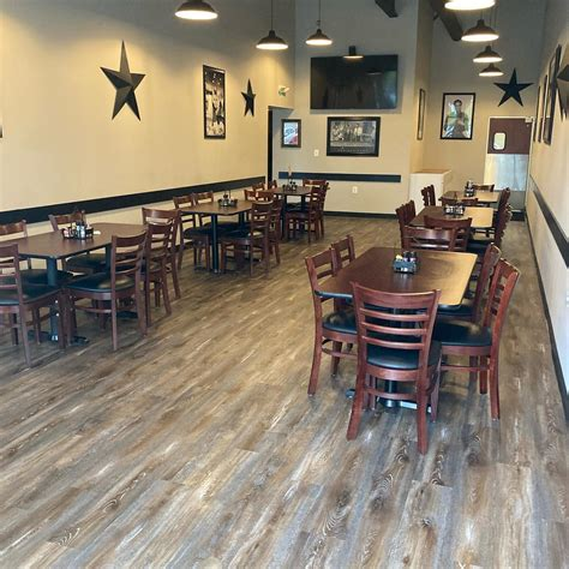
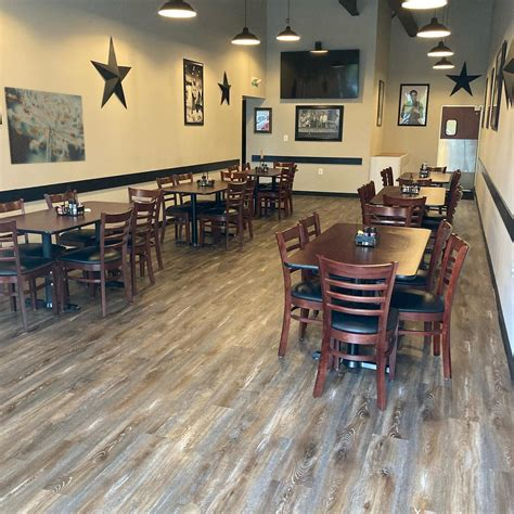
+ wall art [3,86,87,166]
